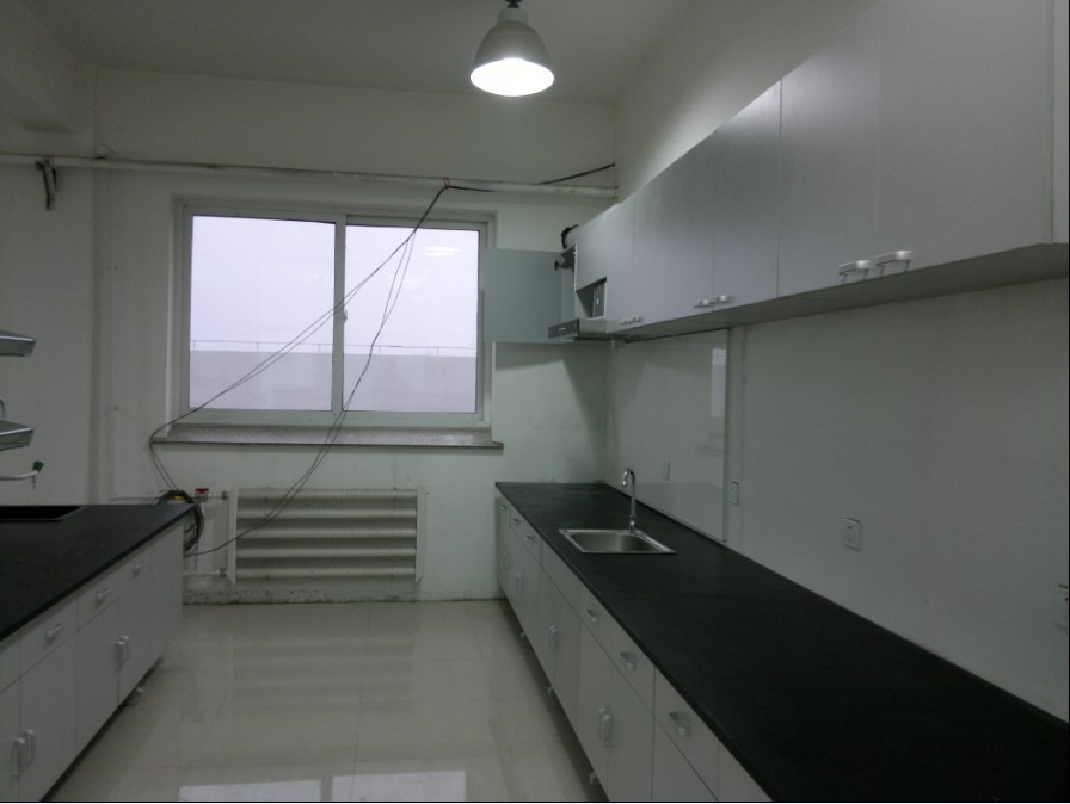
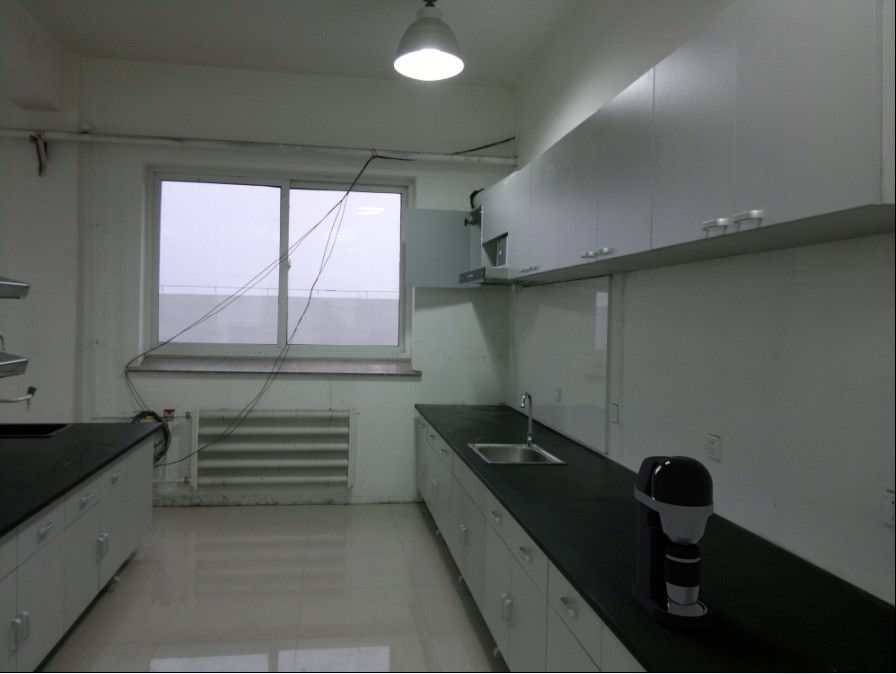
+ coffee maker [631,455,715,631]
